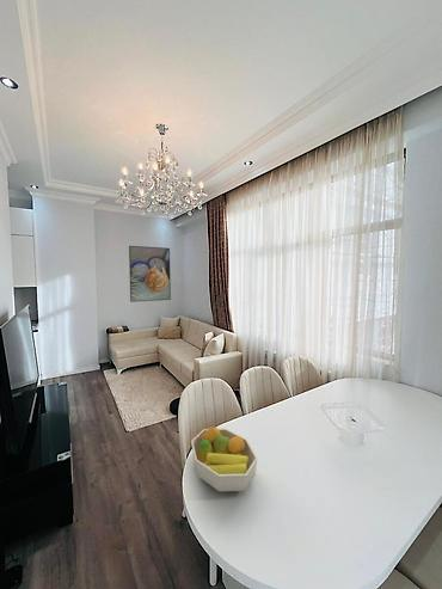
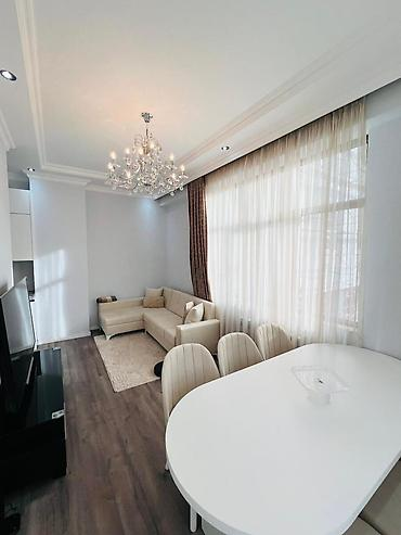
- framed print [128,245,172,303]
- fruit bowl [190,425,258,492]
